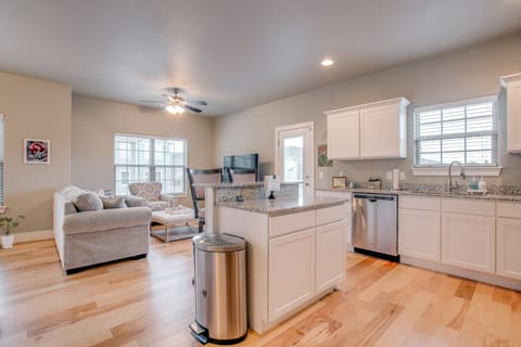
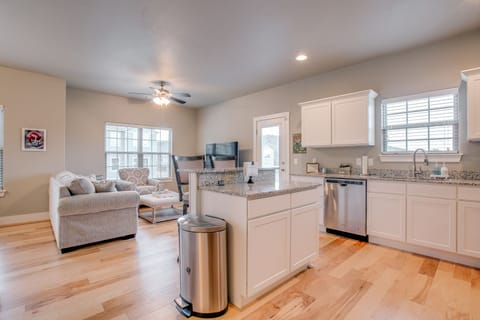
- house plant [0,214,26,249]
